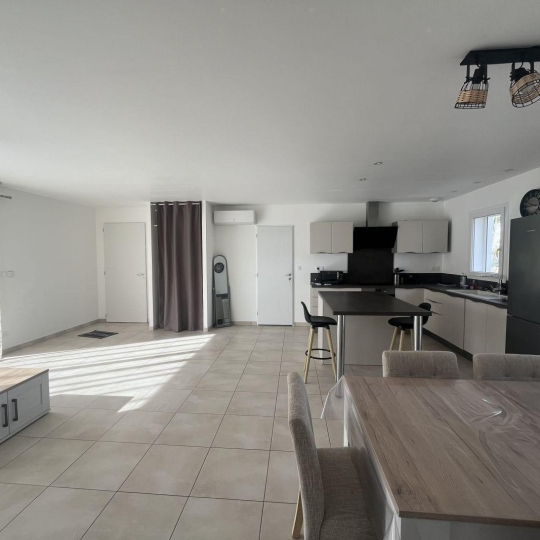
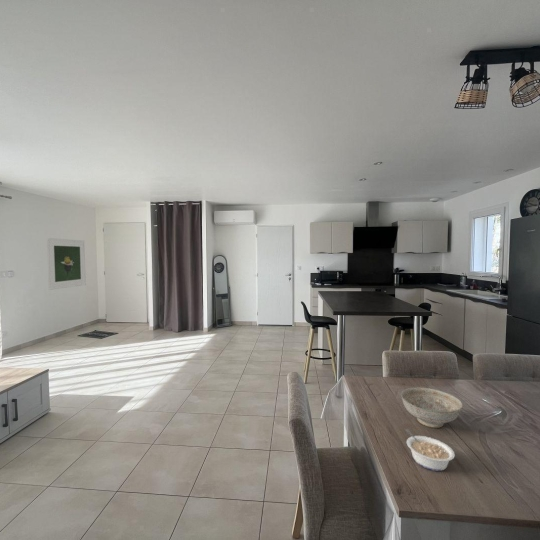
+ legume [404,428,456,472]
+ decorative bowl [400,387,463,429]
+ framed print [46,237,87,291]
